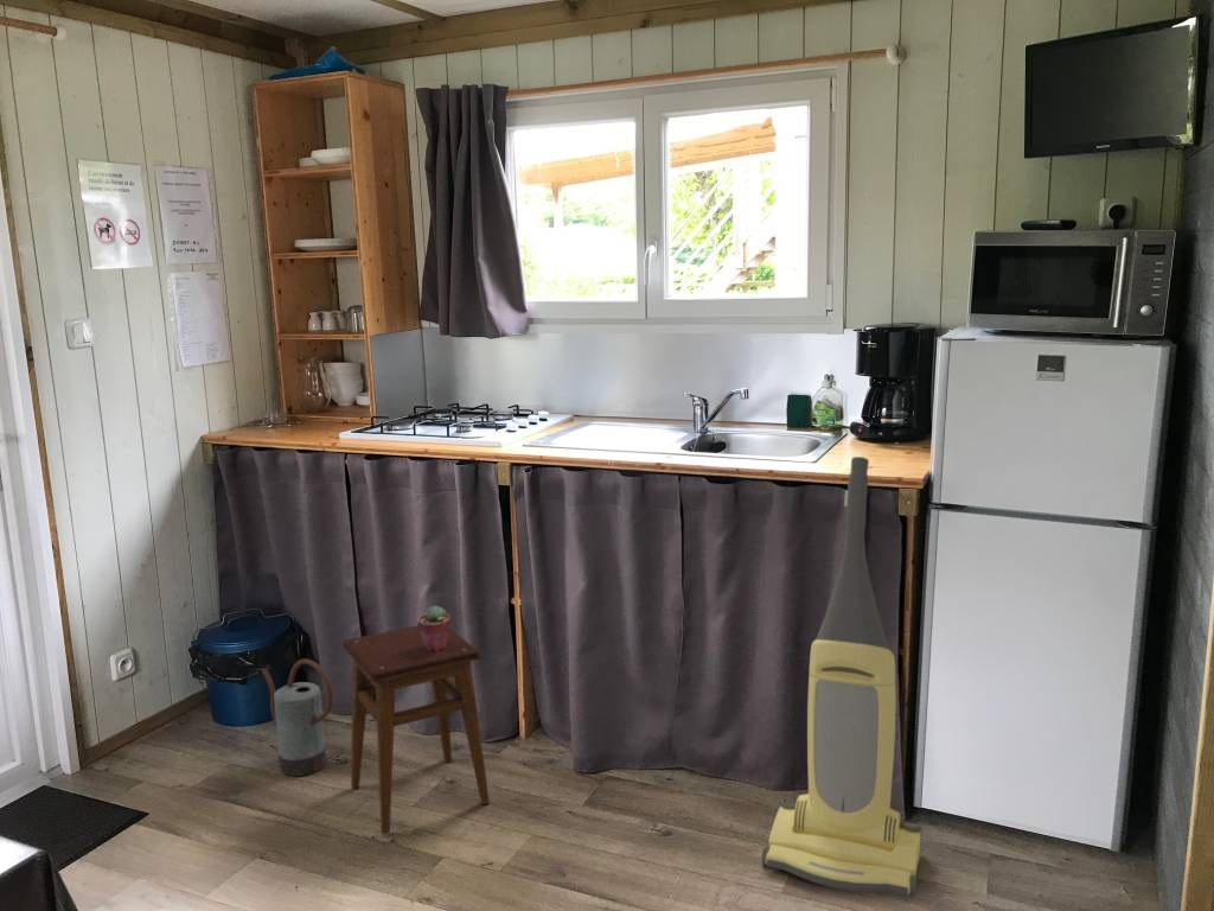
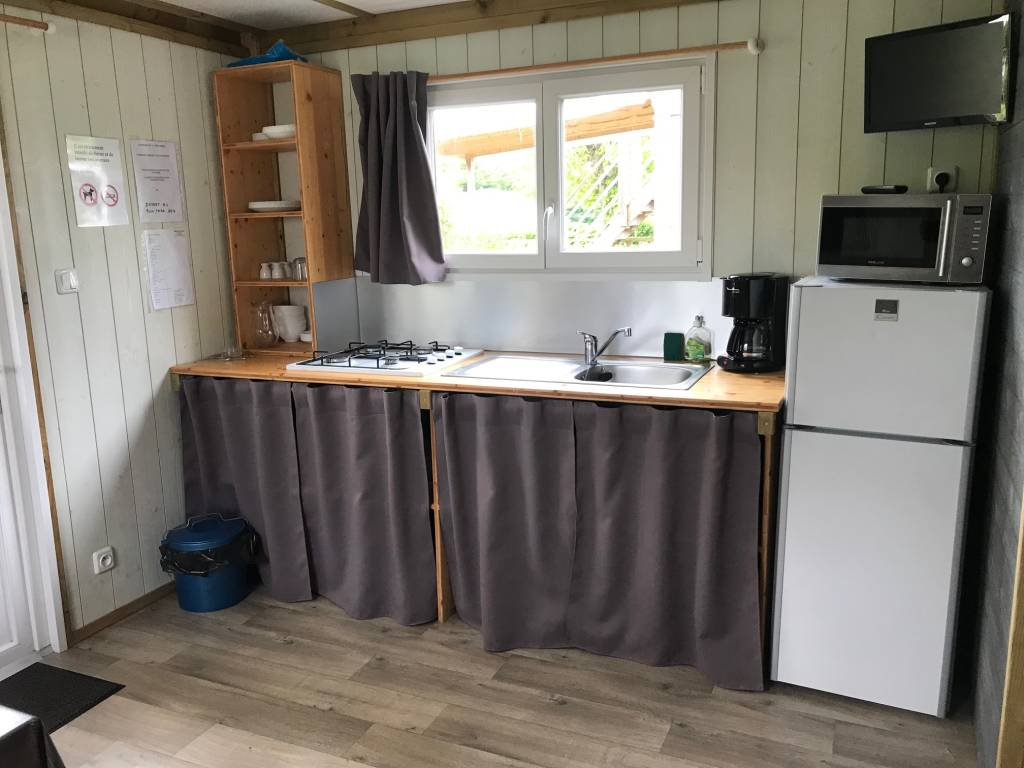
- stool [341,625,491,835]
- watering can [260,658,334,777]
- potted succulent [416,605,452,651]
- vacuum cleaner [761,456,922,897]
